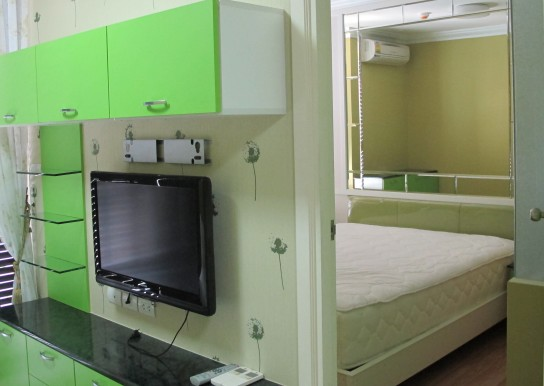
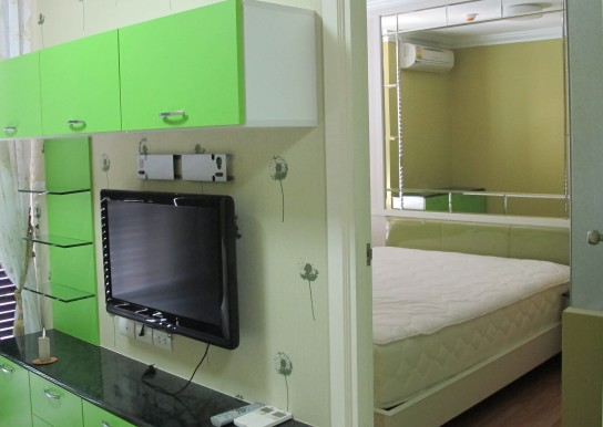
+ candle [31,327,59,365]
